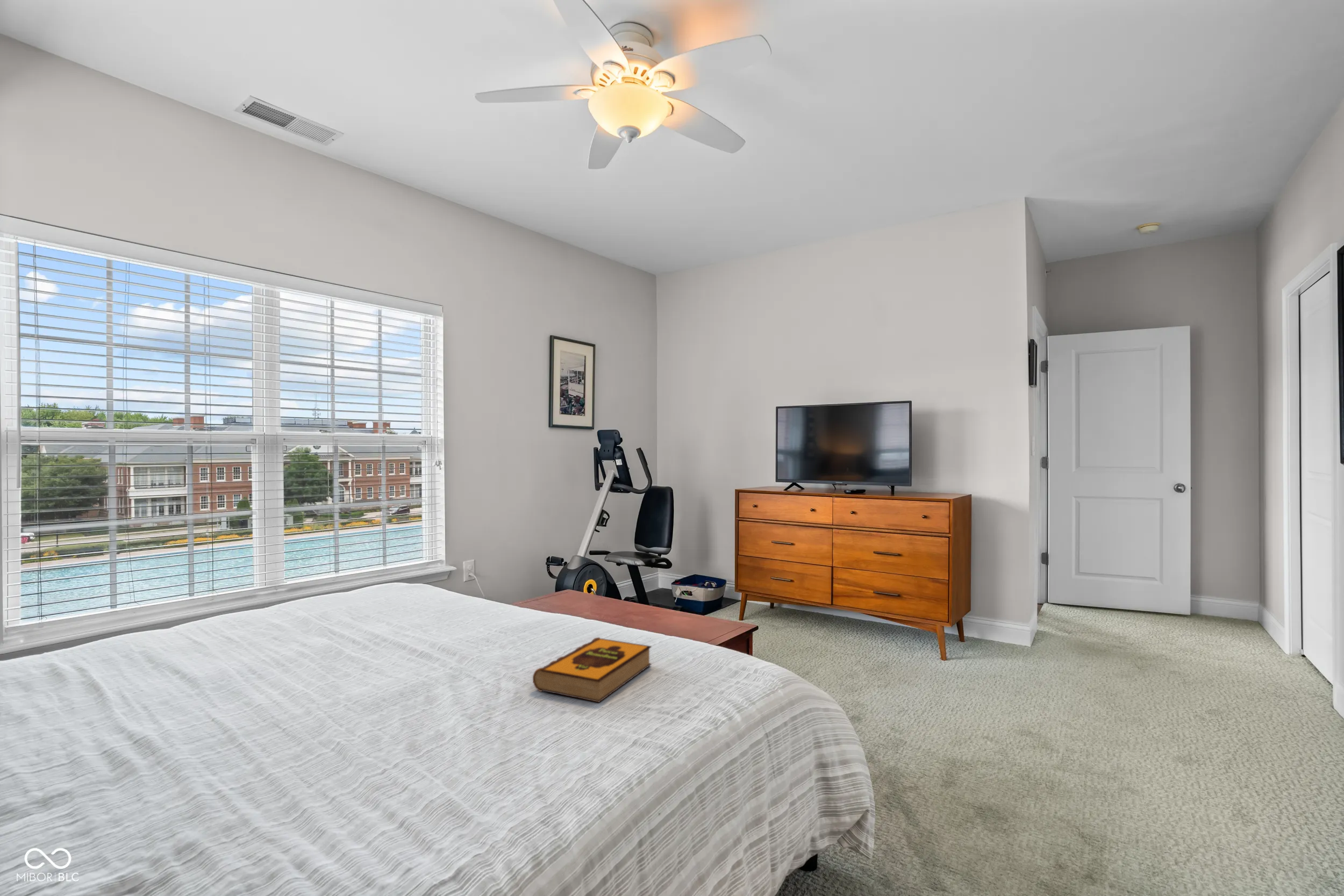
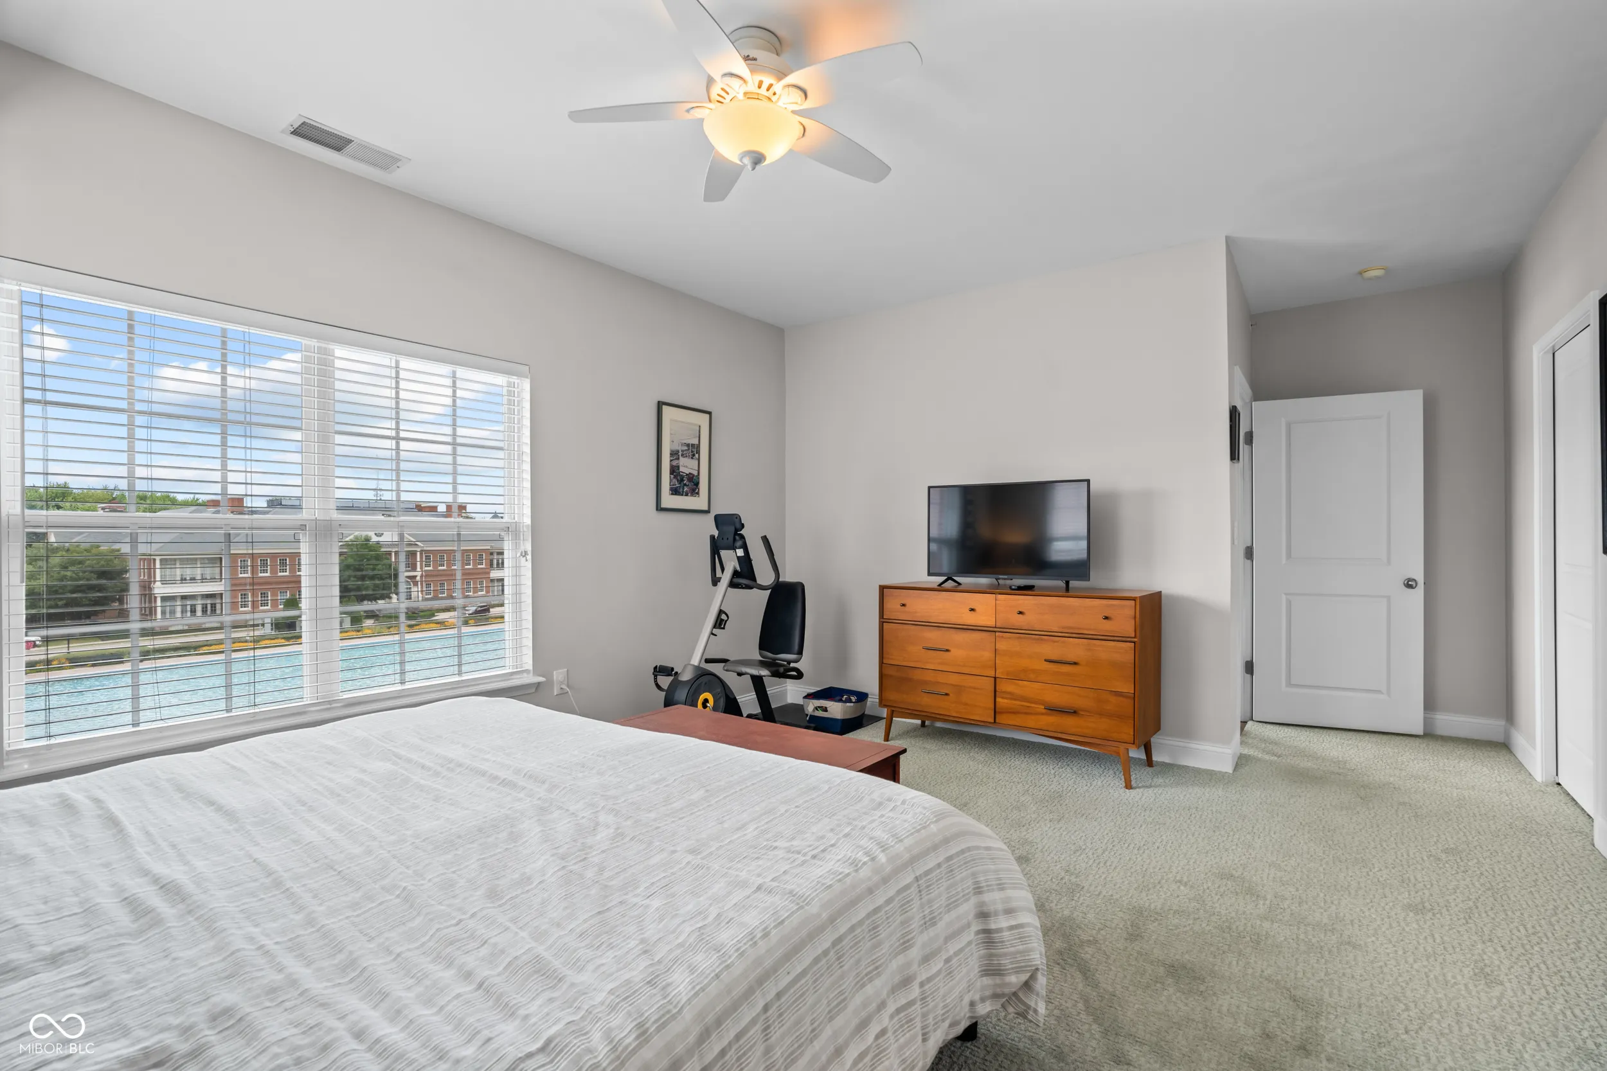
- hardback book [532,637,652,703]
